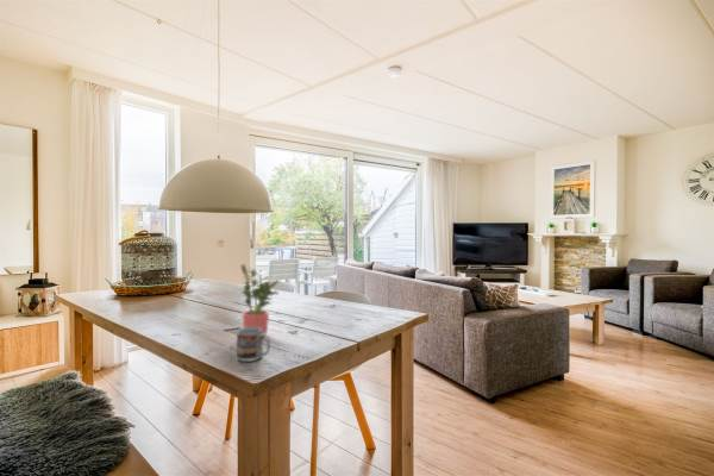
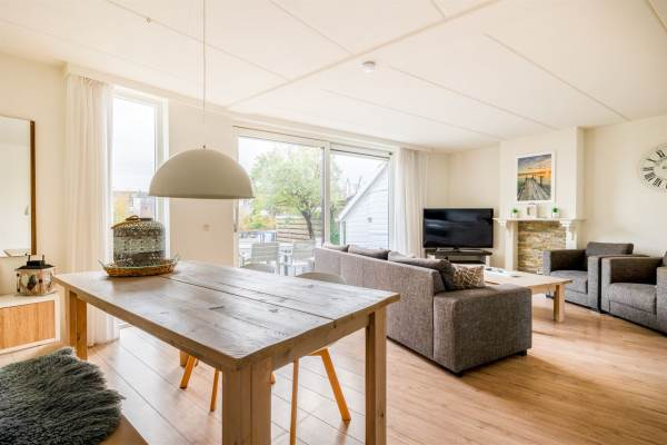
- cup [236,327,271,363]
- potted plant [240,264,281,334]
